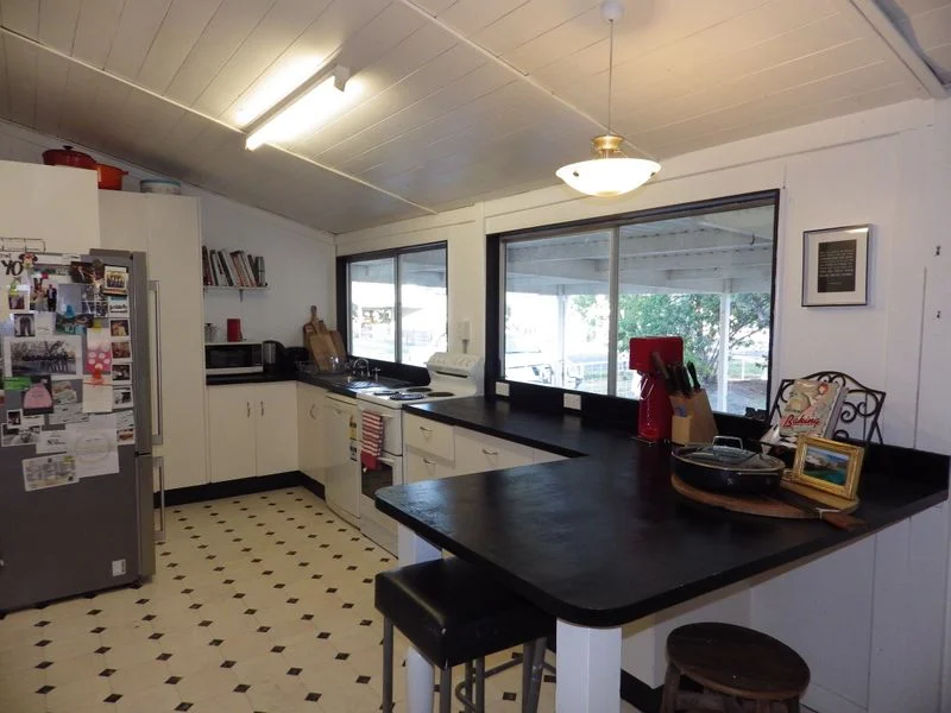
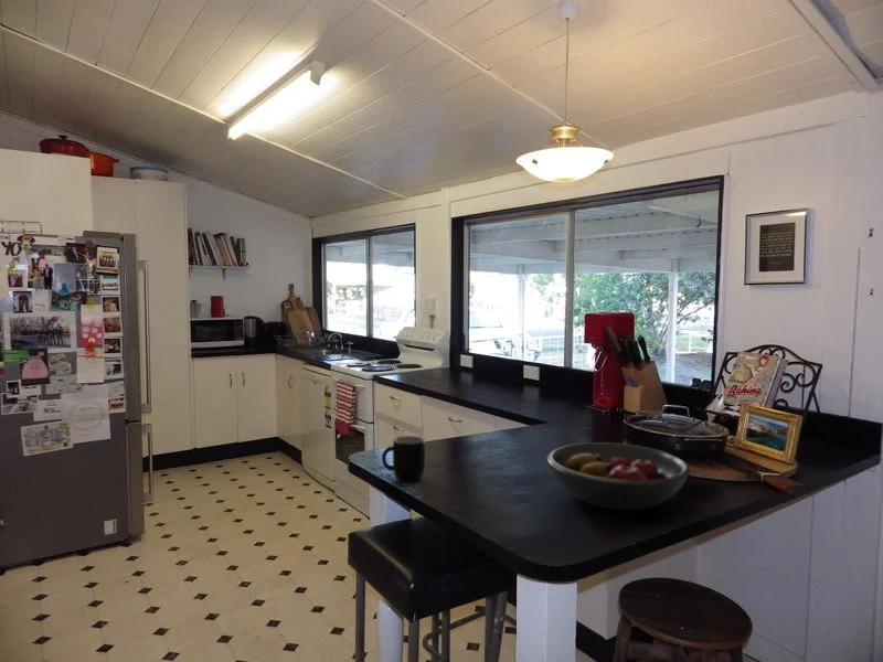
+ fruit bowl [545,441,692,511]
+ mug [381,435,426,483]
